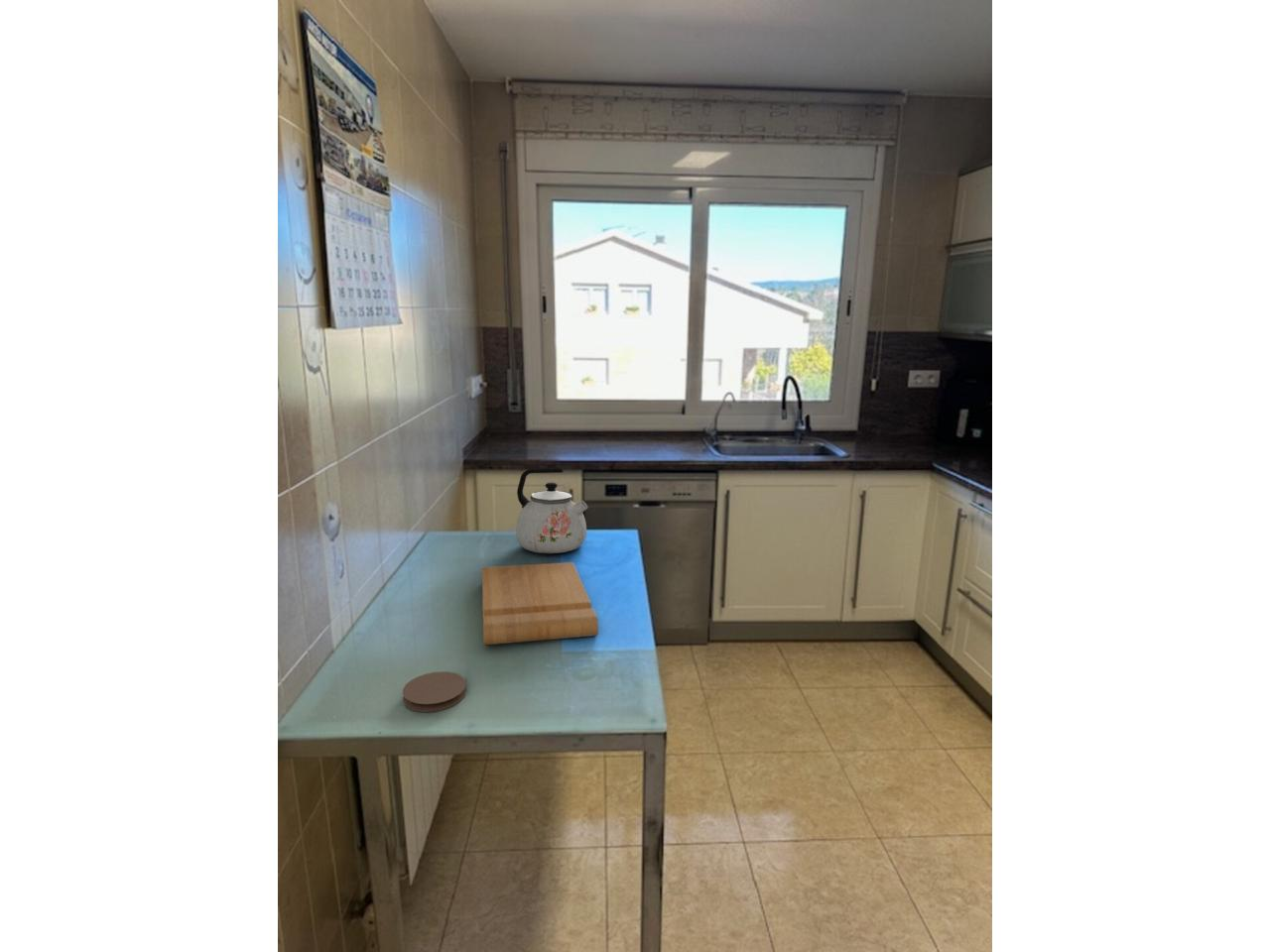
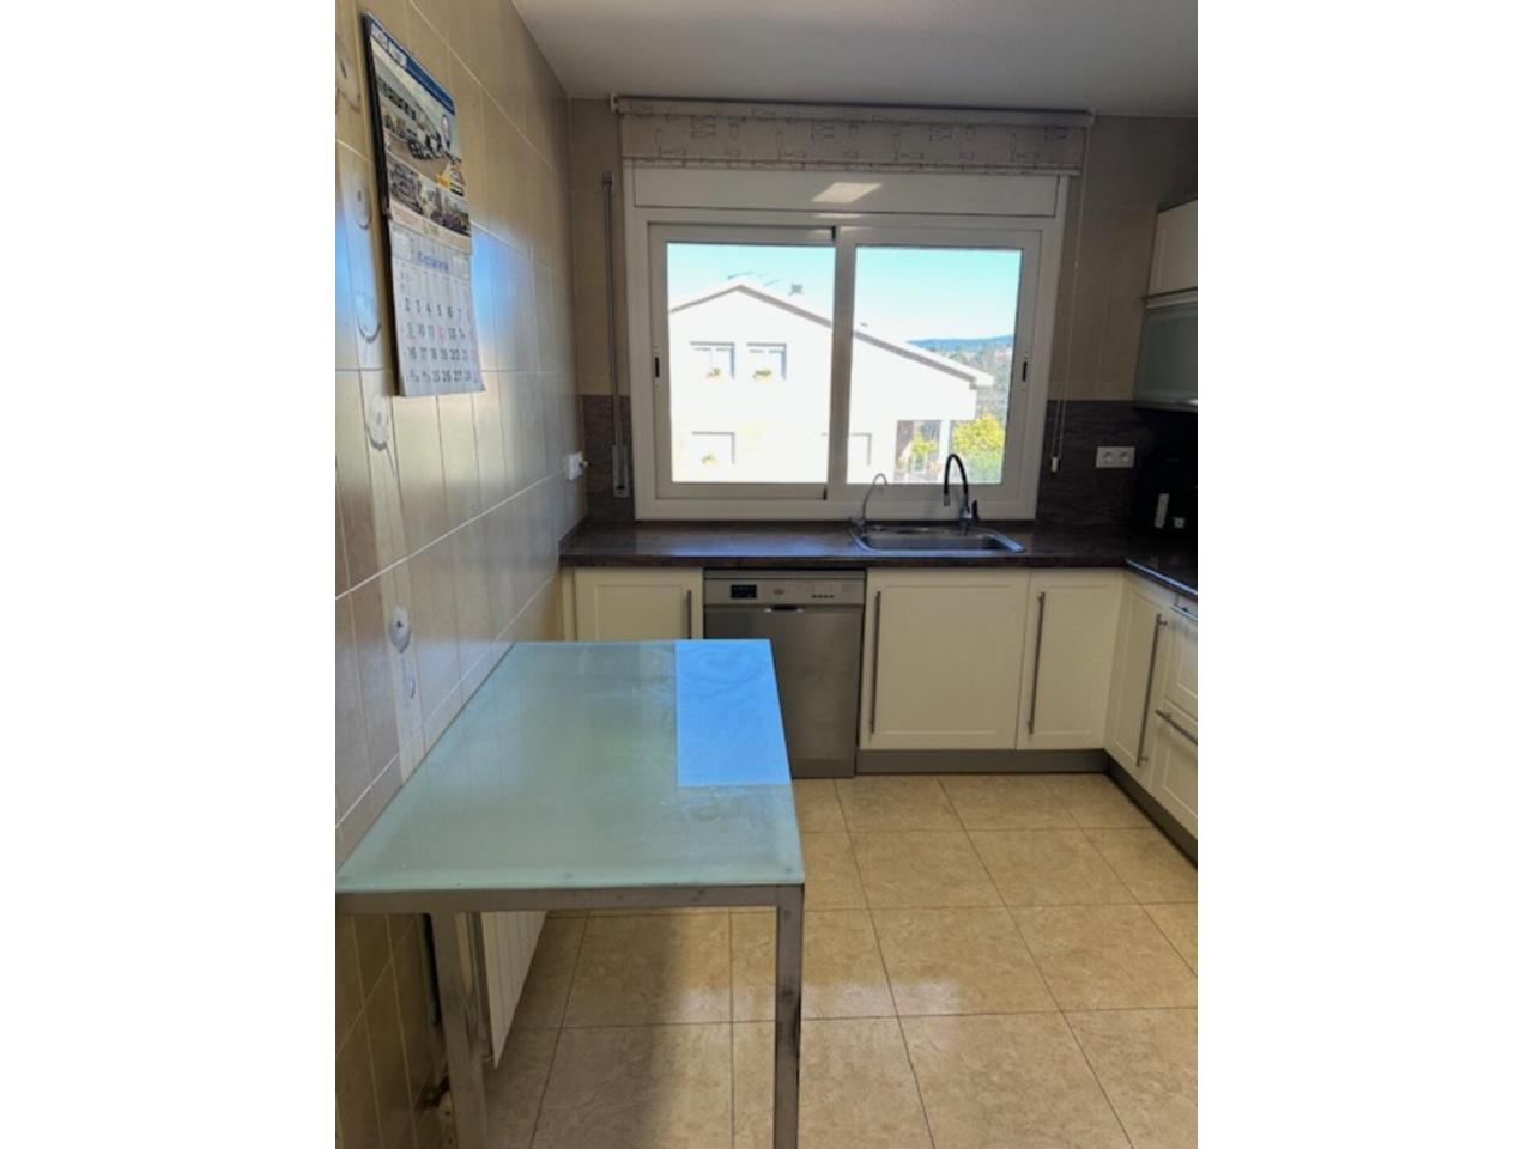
- cutting board [481,561,599,647]
- coaster [402,670,467,713]
- kettle [515,467,588,554]
